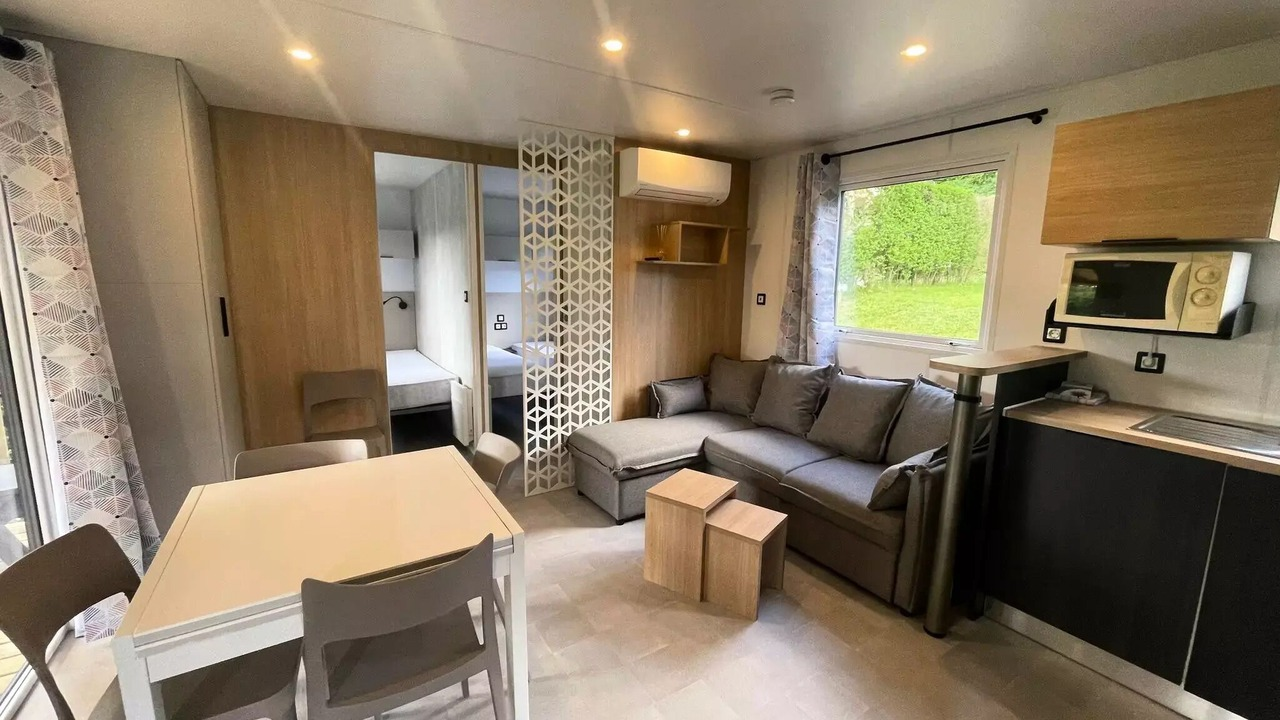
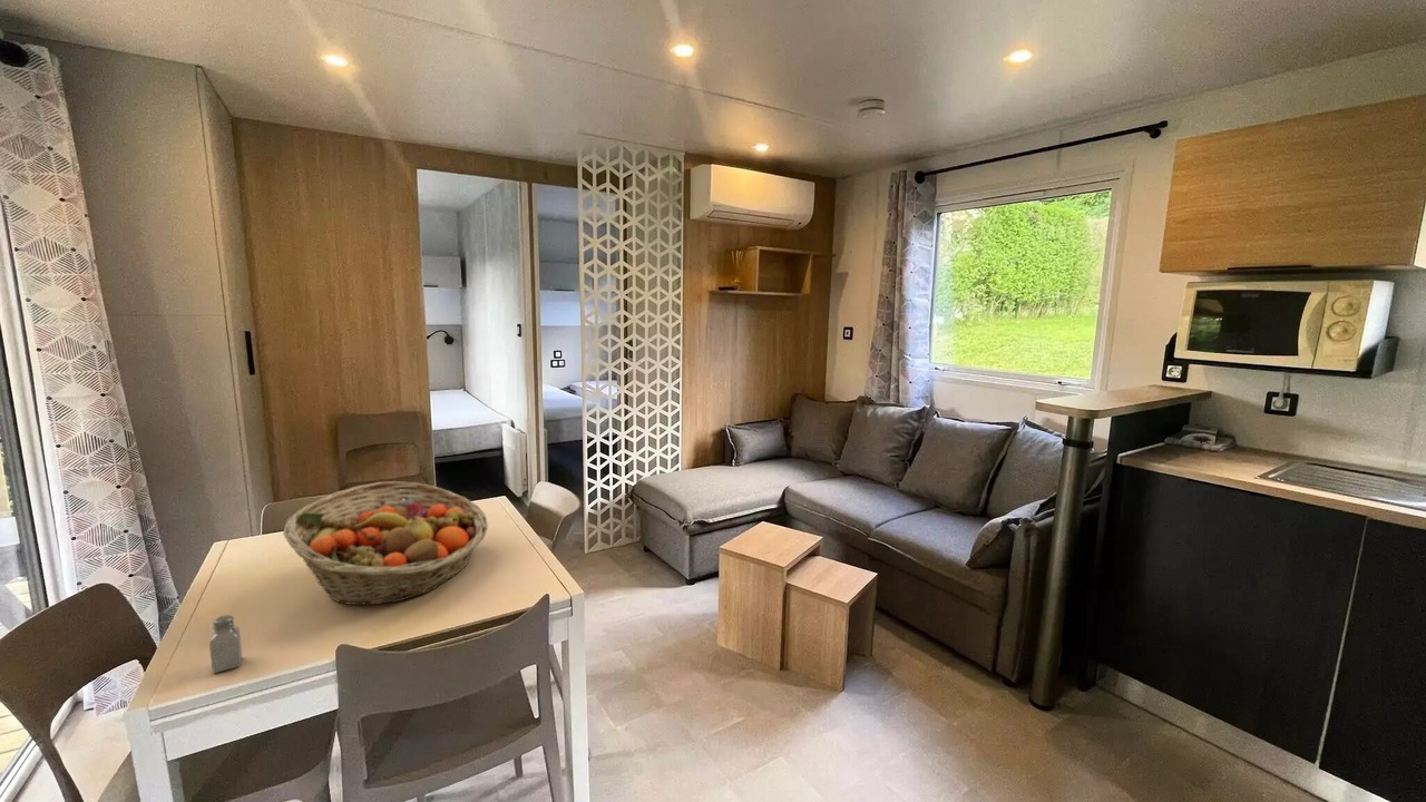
+ fruit basket [282,480,489,606]
+ saltshaker [208,614,243,674]
